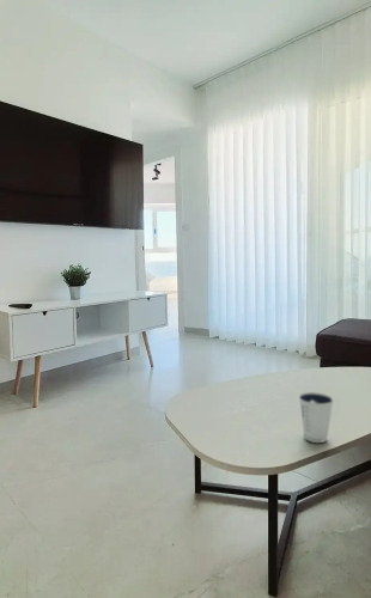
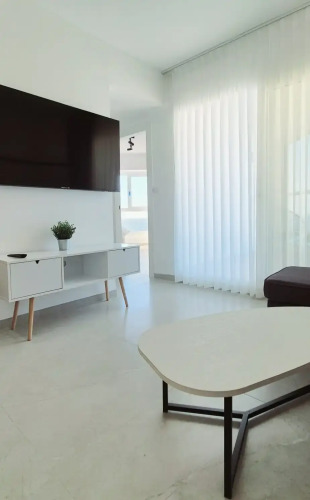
- dixie cup [298,391,335,444]
